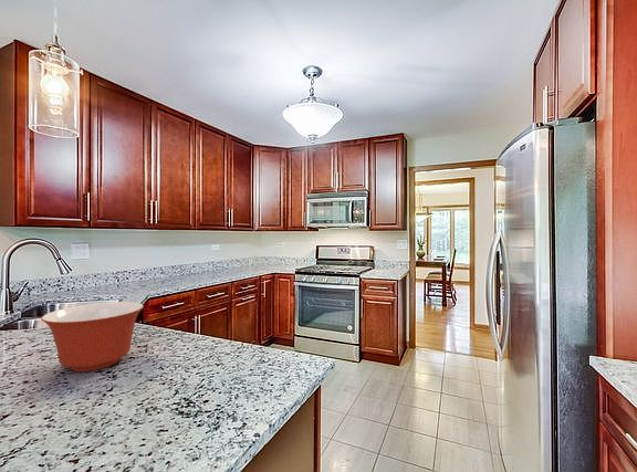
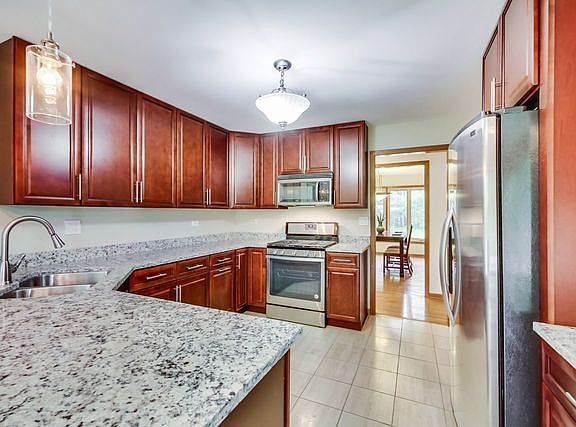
- mixing bowl [40,301,145,373]
